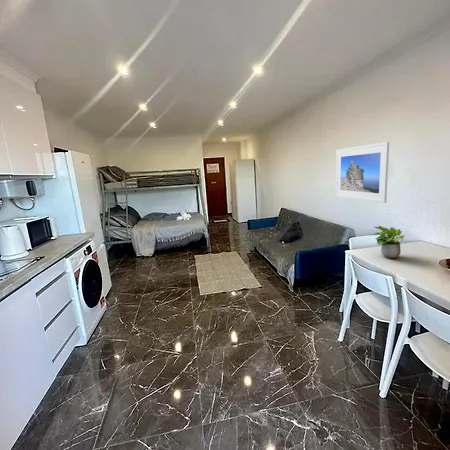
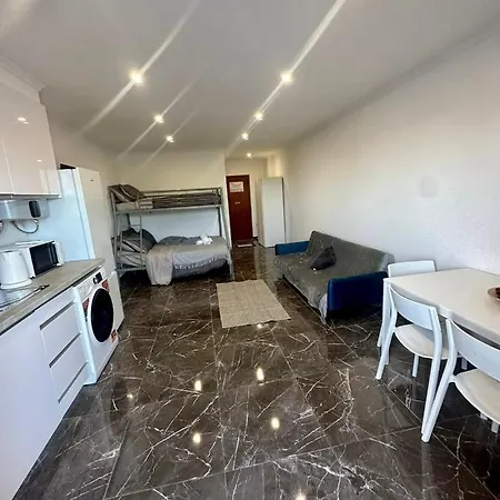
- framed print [335,141,390,204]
- potted plant [373,225,405,259]
